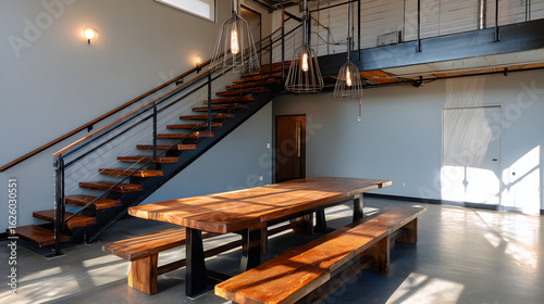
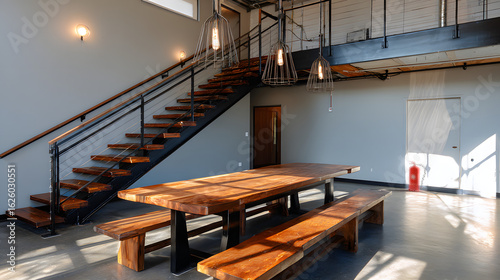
+ fire extinguisher [408,160,427,193]
